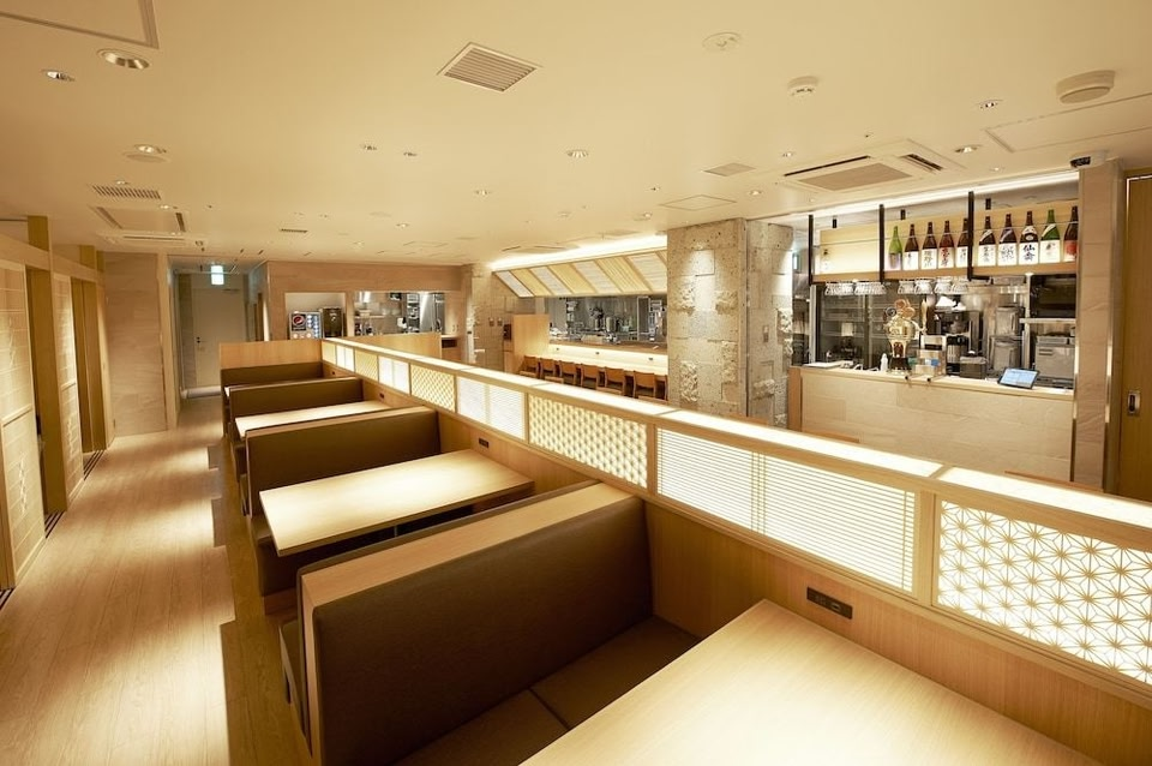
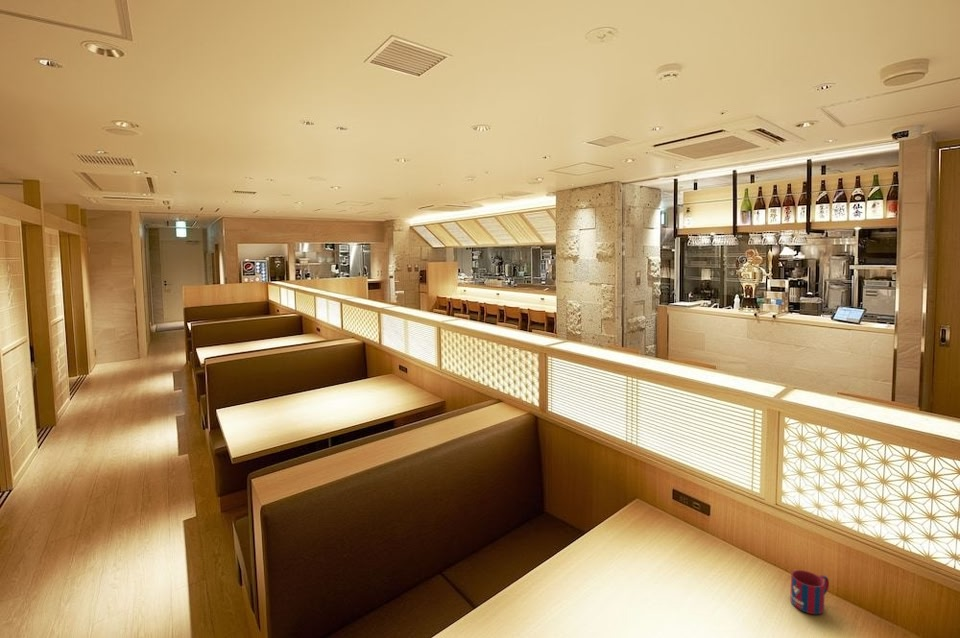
+ mug [789,569,830,615]
